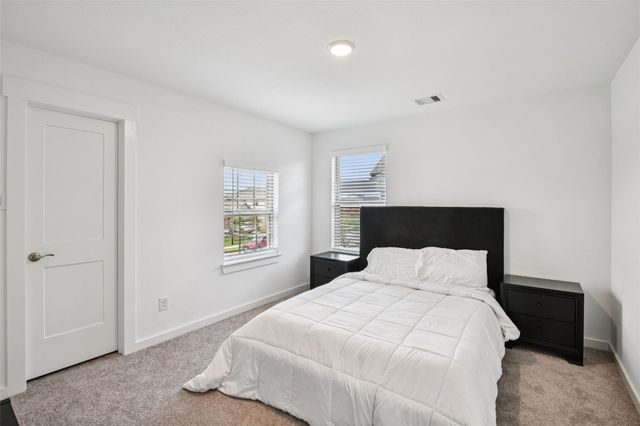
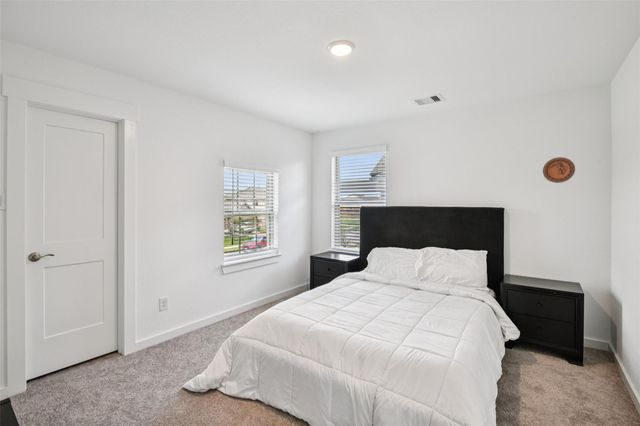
+ decorative plate [542,156,576,184]
